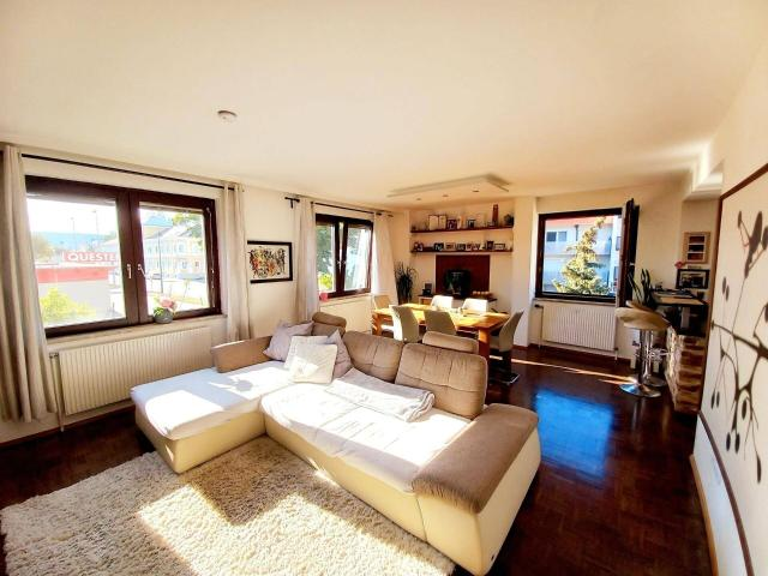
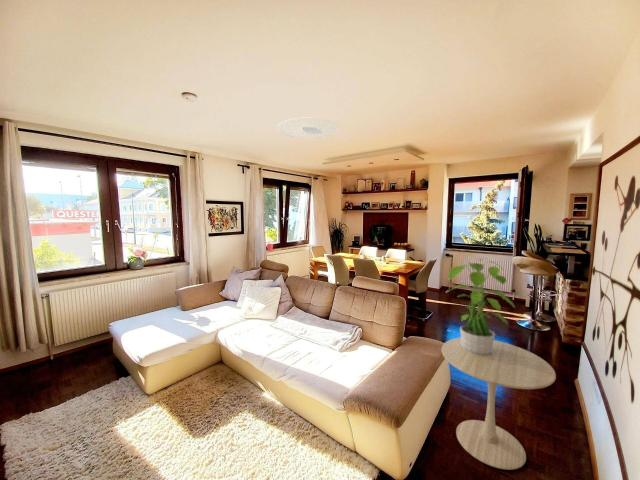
+ ceiling light [276,117,341,139]
+ potted plant [446,259,516,354]
+ side table [441,337,557,471]
